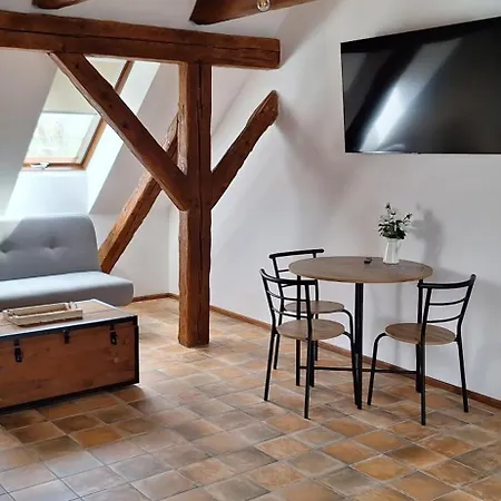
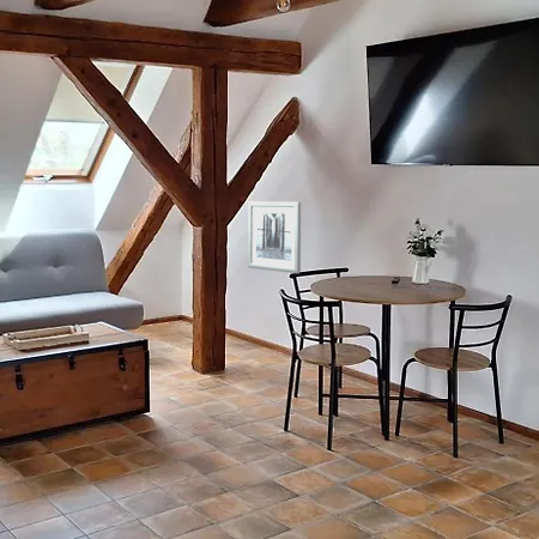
+ wall art [247,201,302,274]
